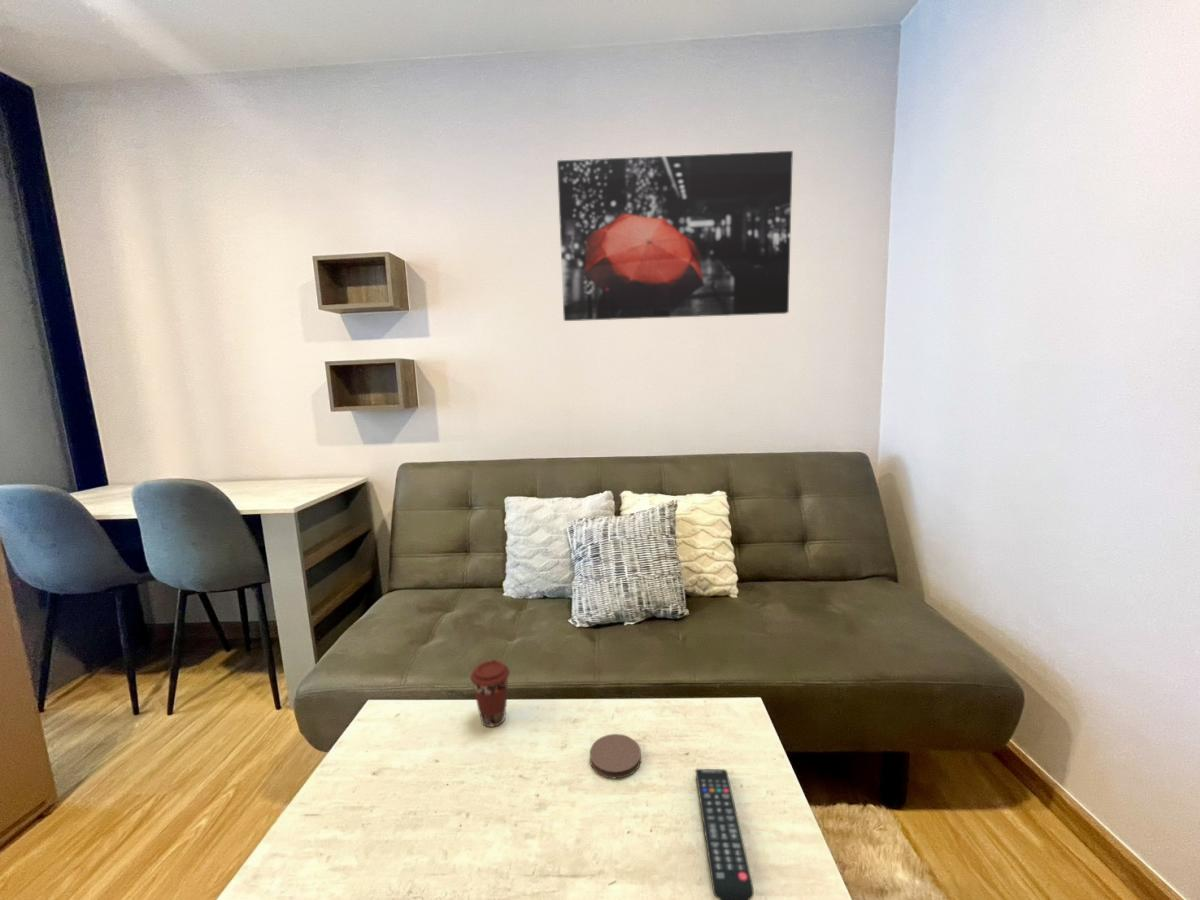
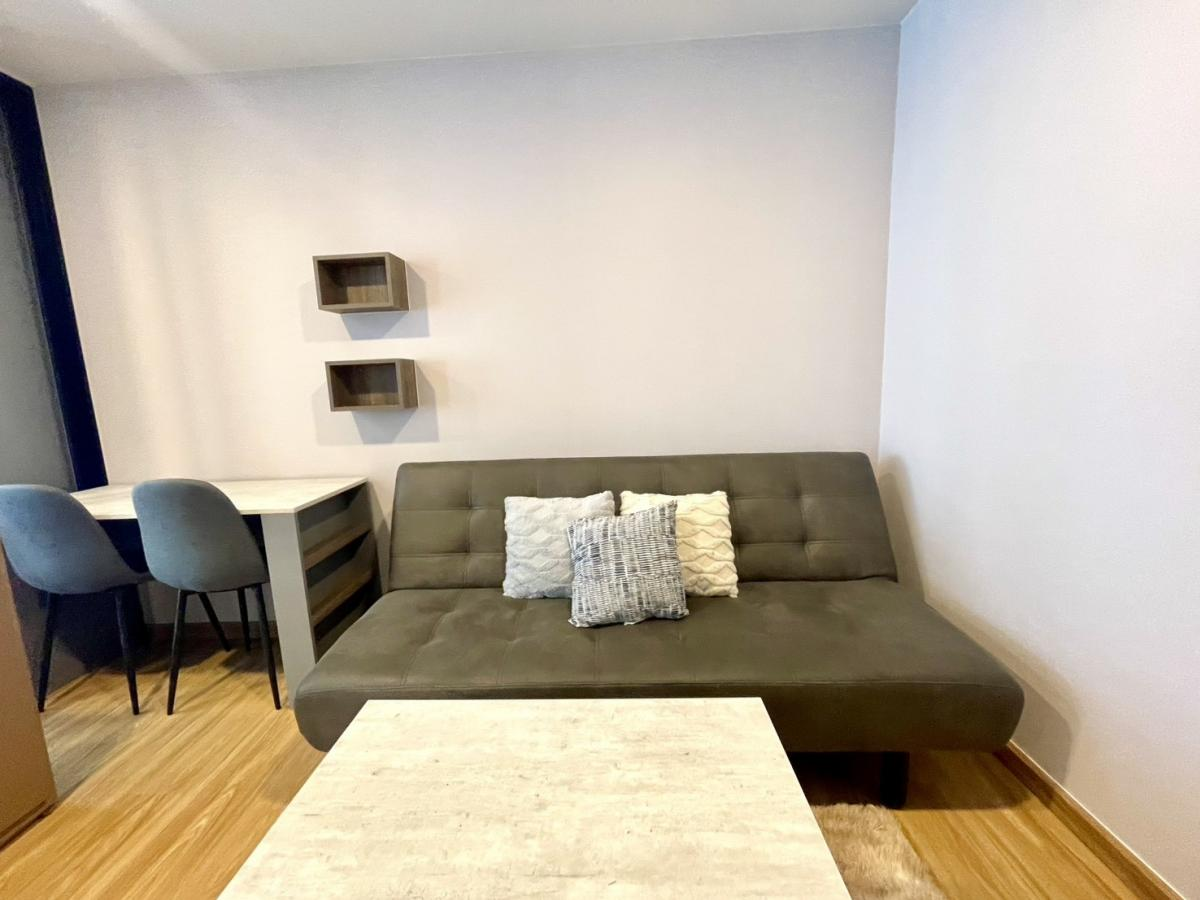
- remote control [694,768,755,900]
- wall art [556,150,794,322]
- coffee cup [469,659,511,728]
- coaster [589,733,642,779]
